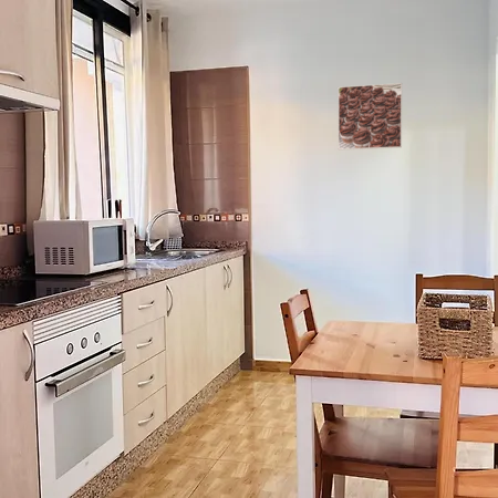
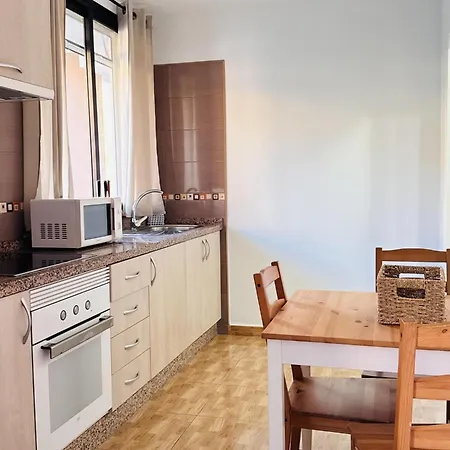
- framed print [338,82,403,151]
